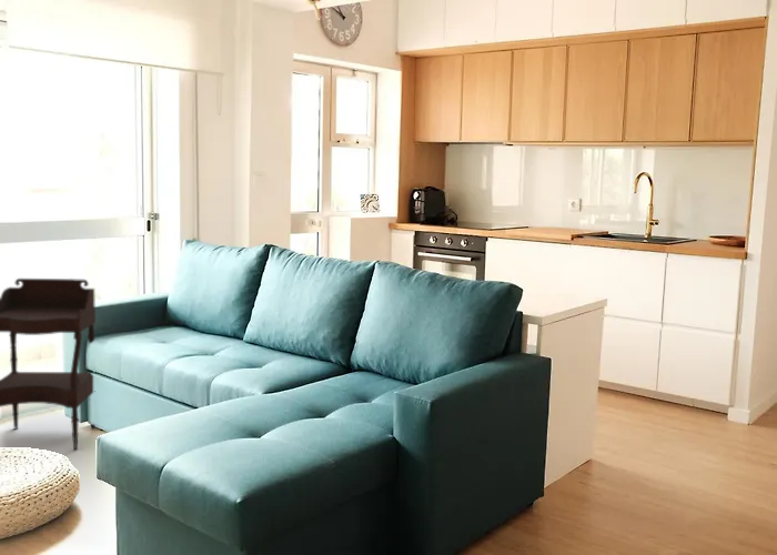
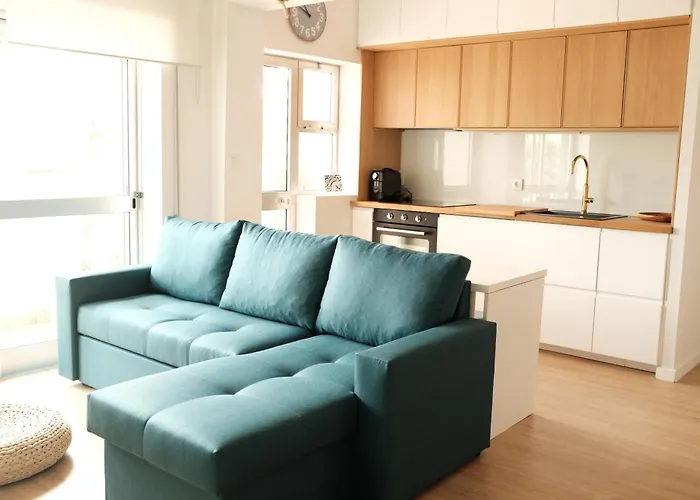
- side table [0,278,97,451]
